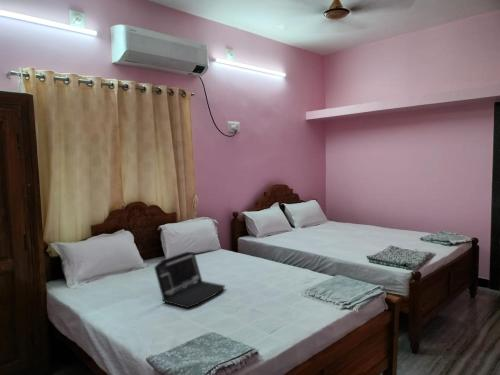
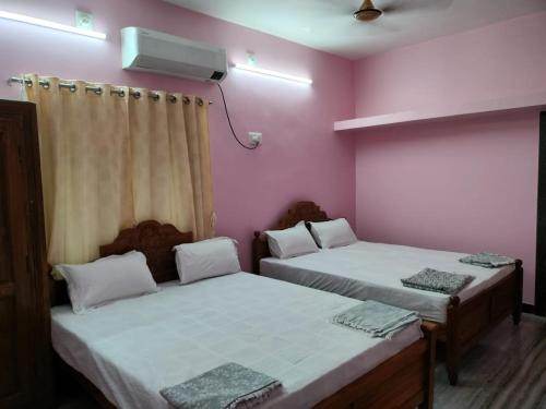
- laptop [153,251,226,309]
